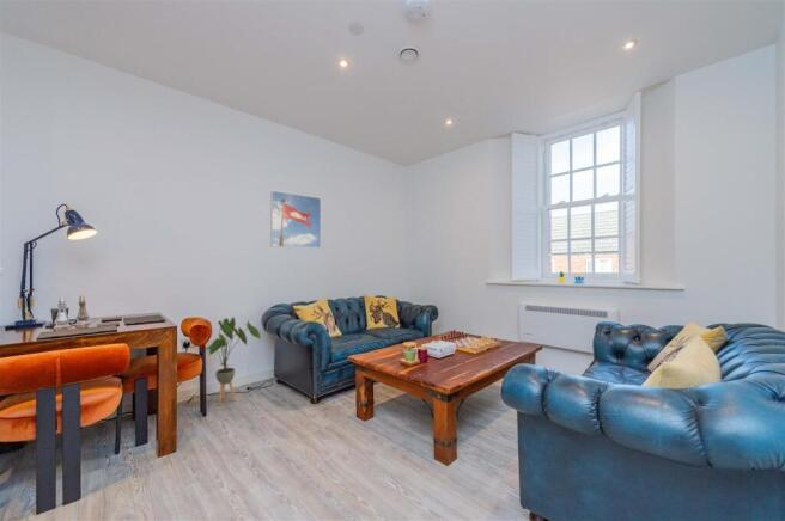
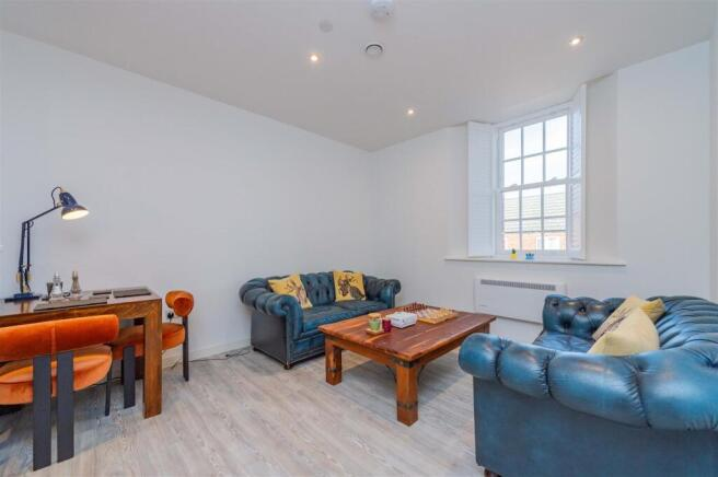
- house plant [205,317,262,406]
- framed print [269,190,322,249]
